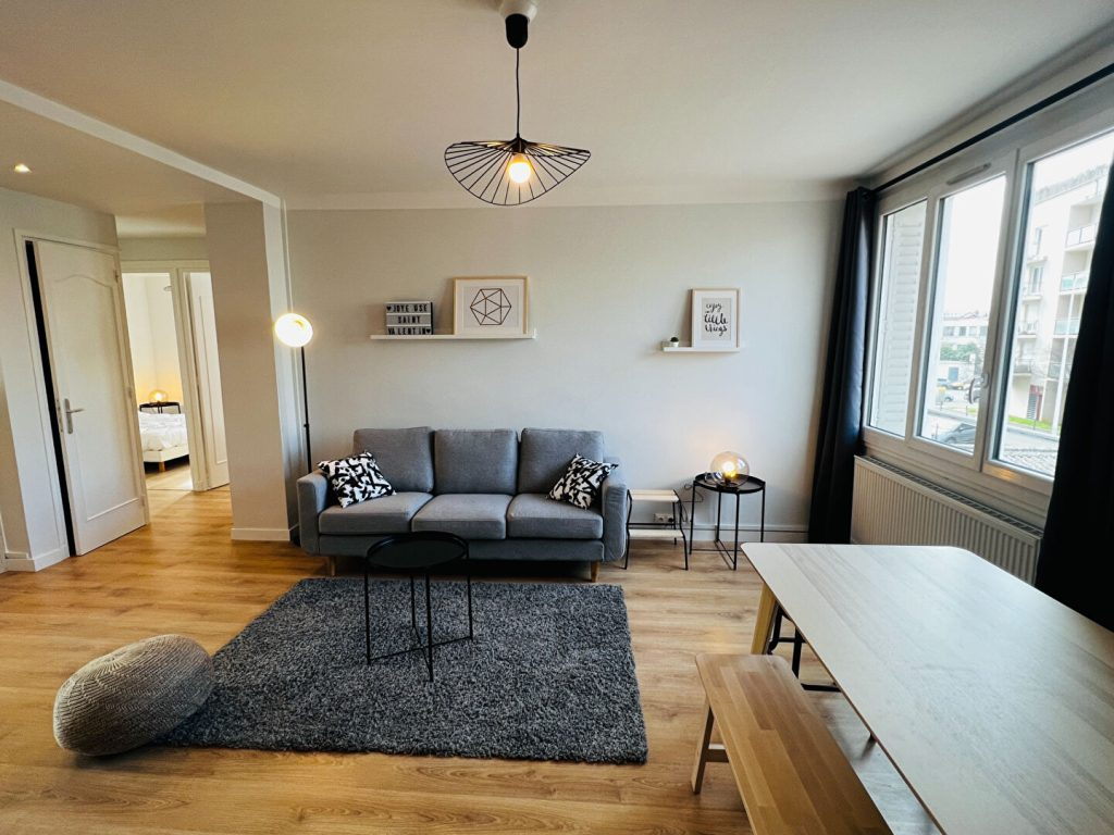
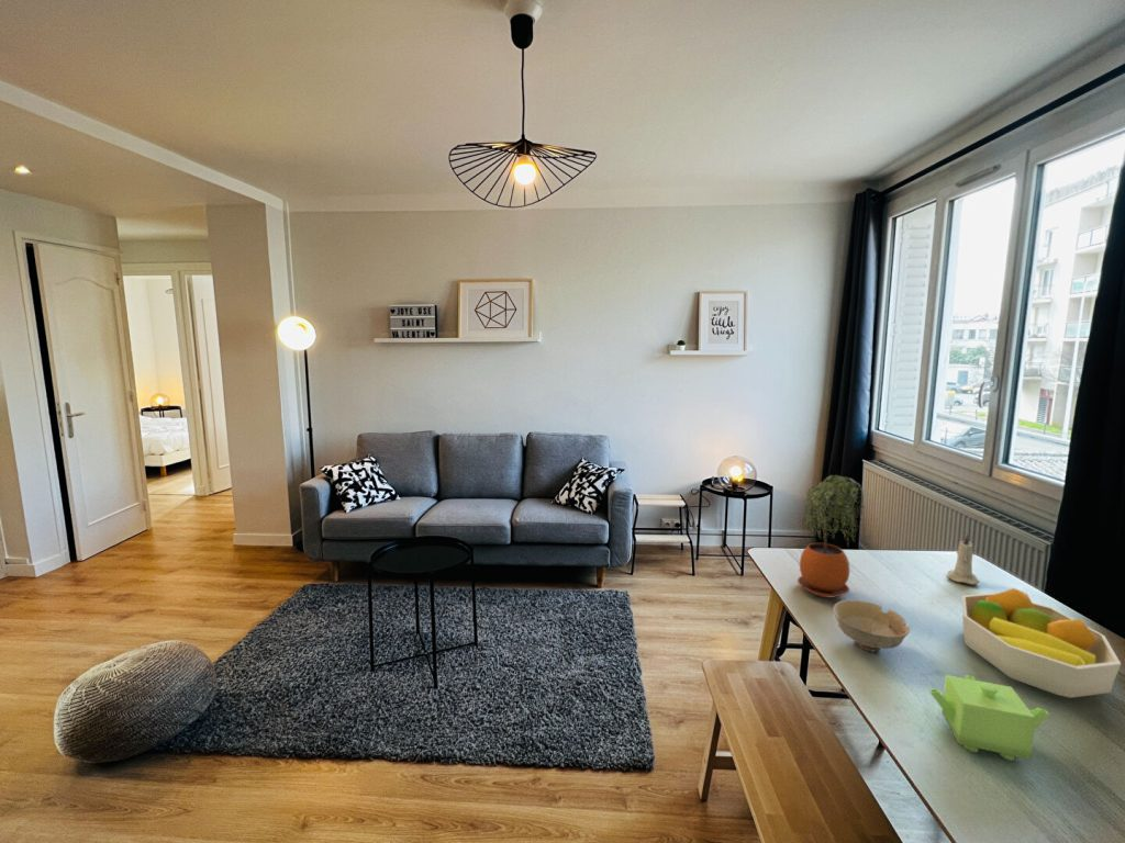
+ candle [947,532,980,586]
+ teapot [928,674,1050,762]
+ potted plant [797,474,866,598]
+ fruit bowl [961,587,1122,699]
+ bowl [833,599,912,652]
